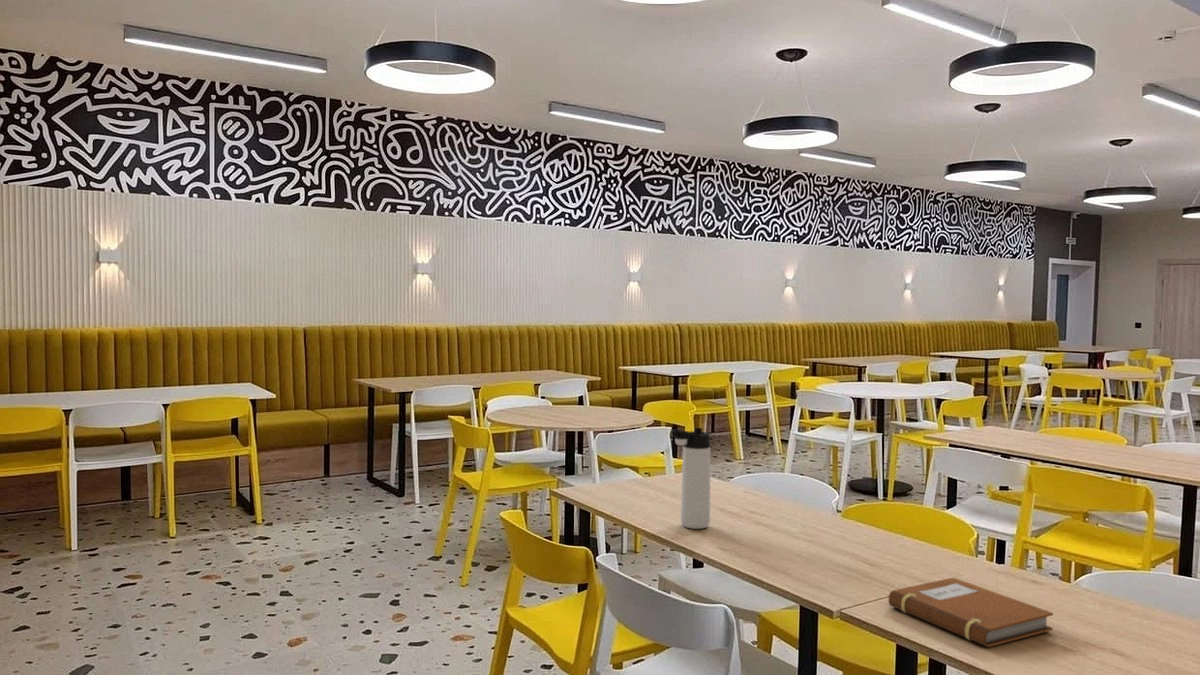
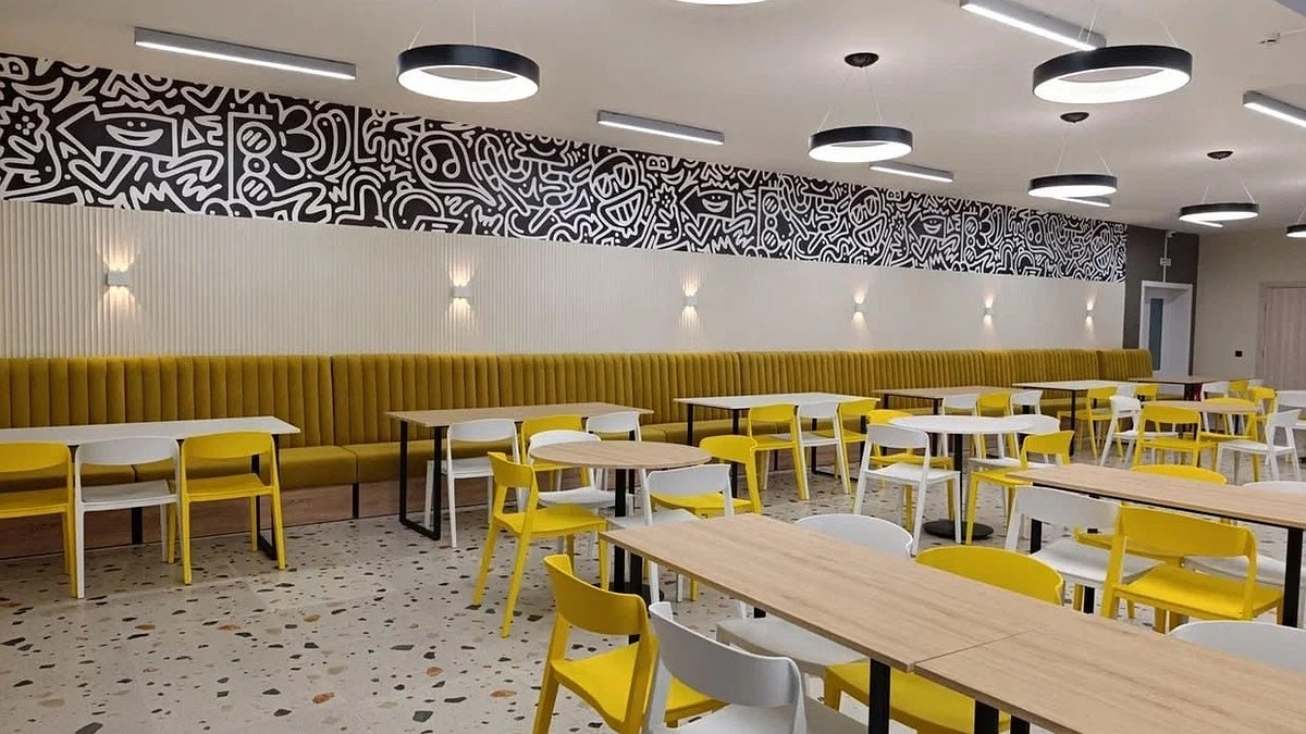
- thermos bottle [671,427,711,530]
- notebook [887,577,1054,648]
